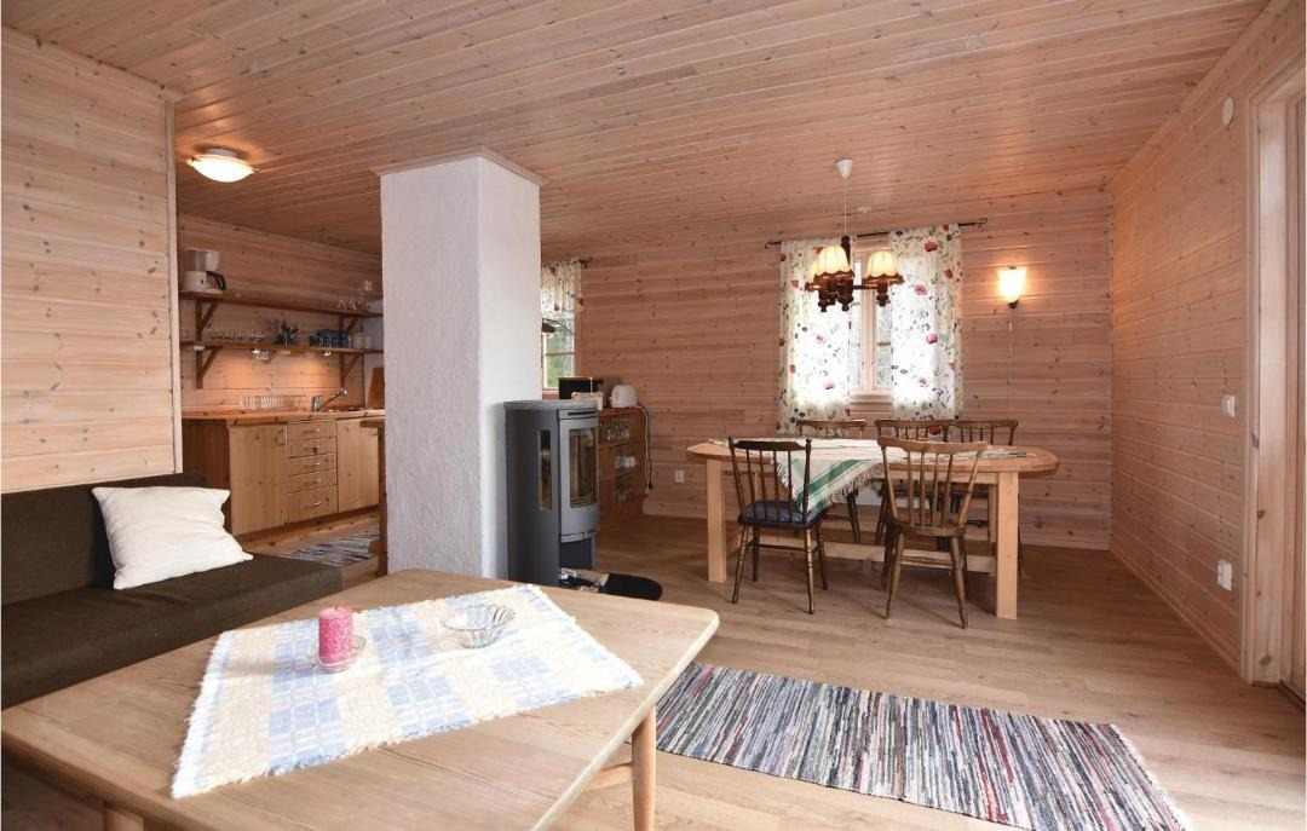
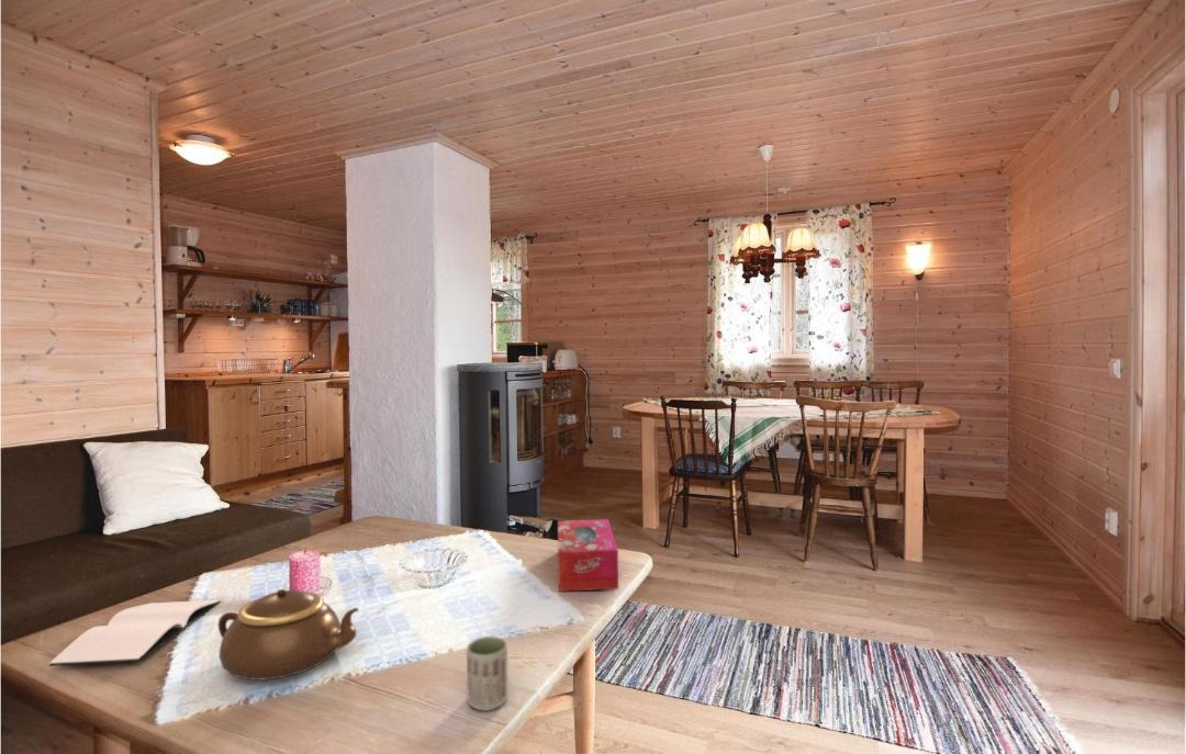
+ book [48,599,222,667]
+ cup [466,635,508,712]
+ tissue box [557,518,619,593]
+ teapot [217,588,360,682]
